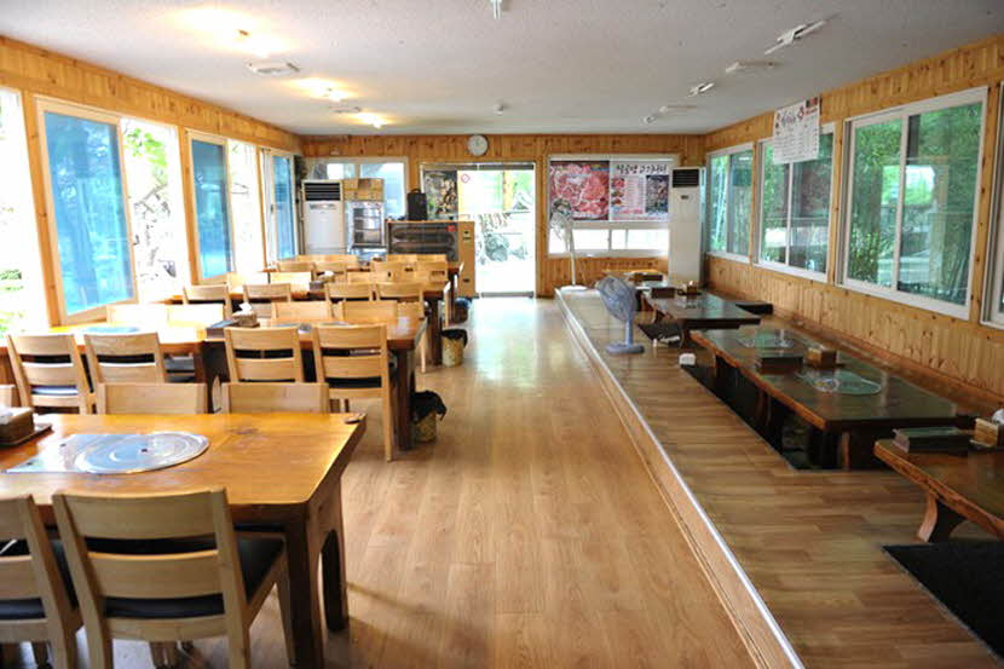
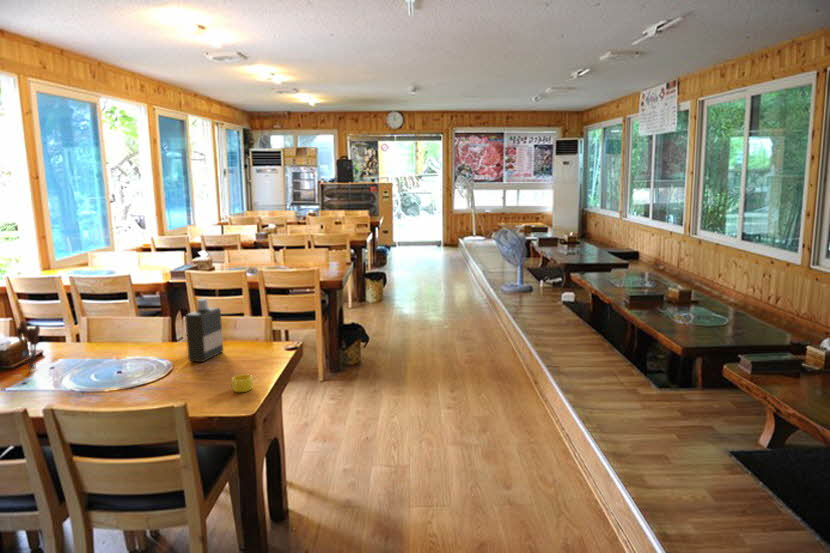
+ cup [230,373,254,393]
+ bottle [184,298,224,363]
+ utensil holder [15,320,41,371]
